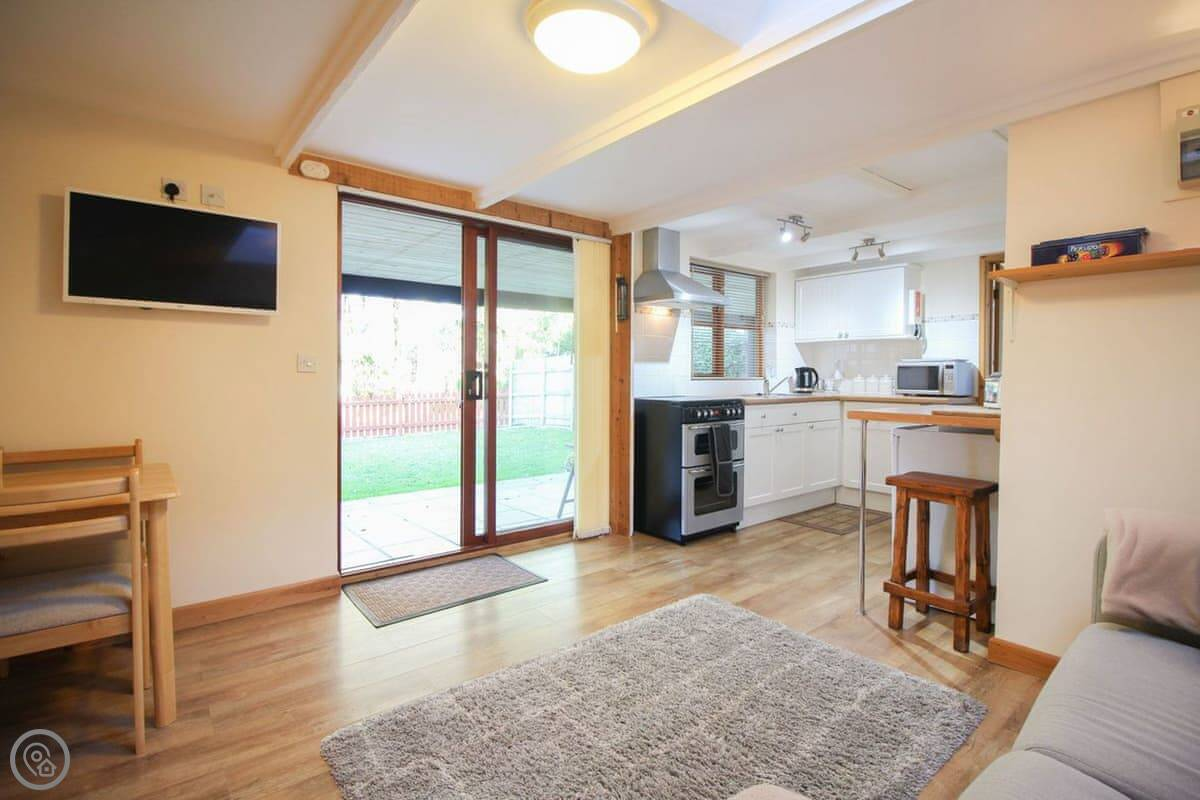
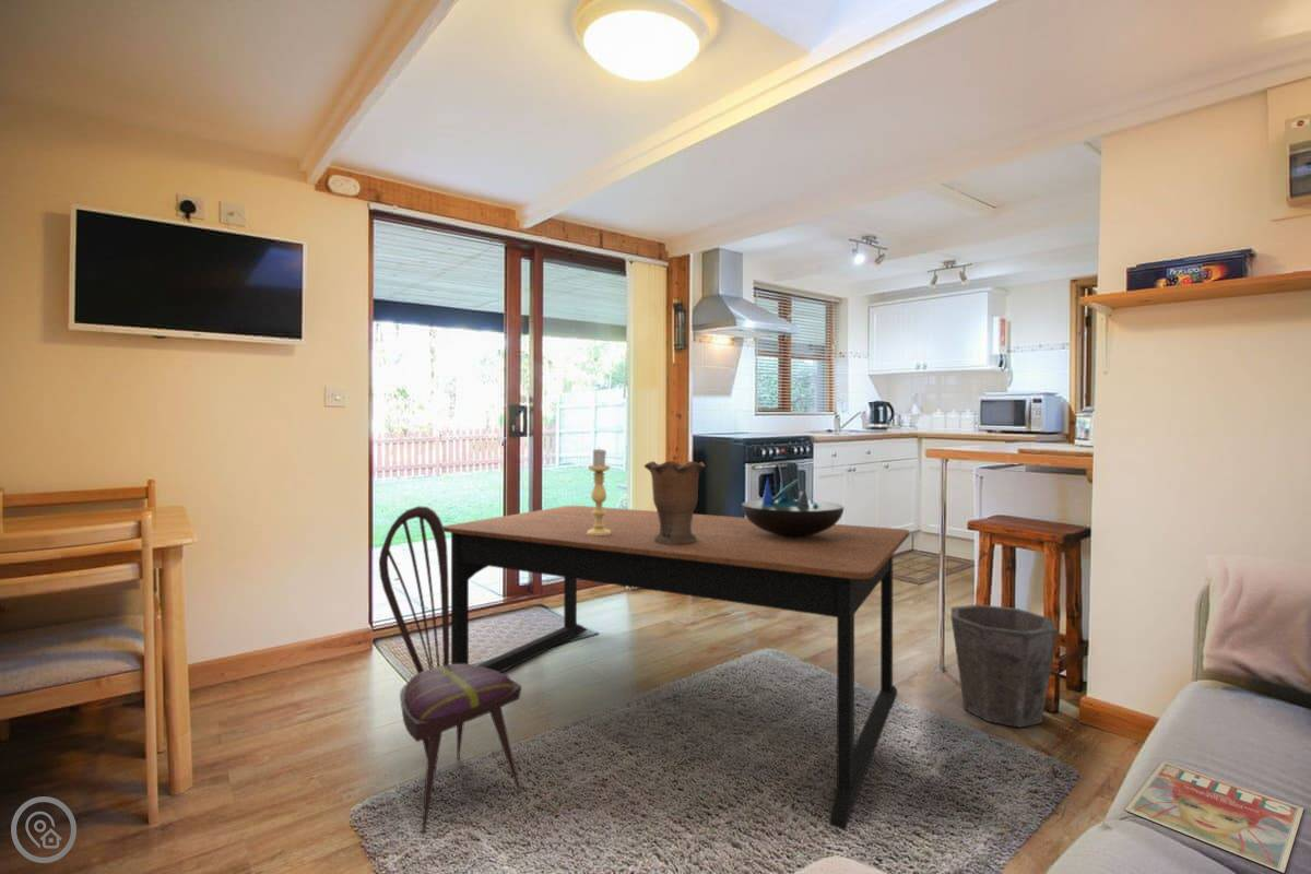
+ vase [643,460,706,544]
+ dining chair [378,505,523,835]
+ candle holder [587,447,611,535]
+ dining table [444,505,910,831]
+ decorative bowl [741,476,845,536]
+ waste bin [950,603,1059,729]
+ magazine [1124,760,1304,874]
